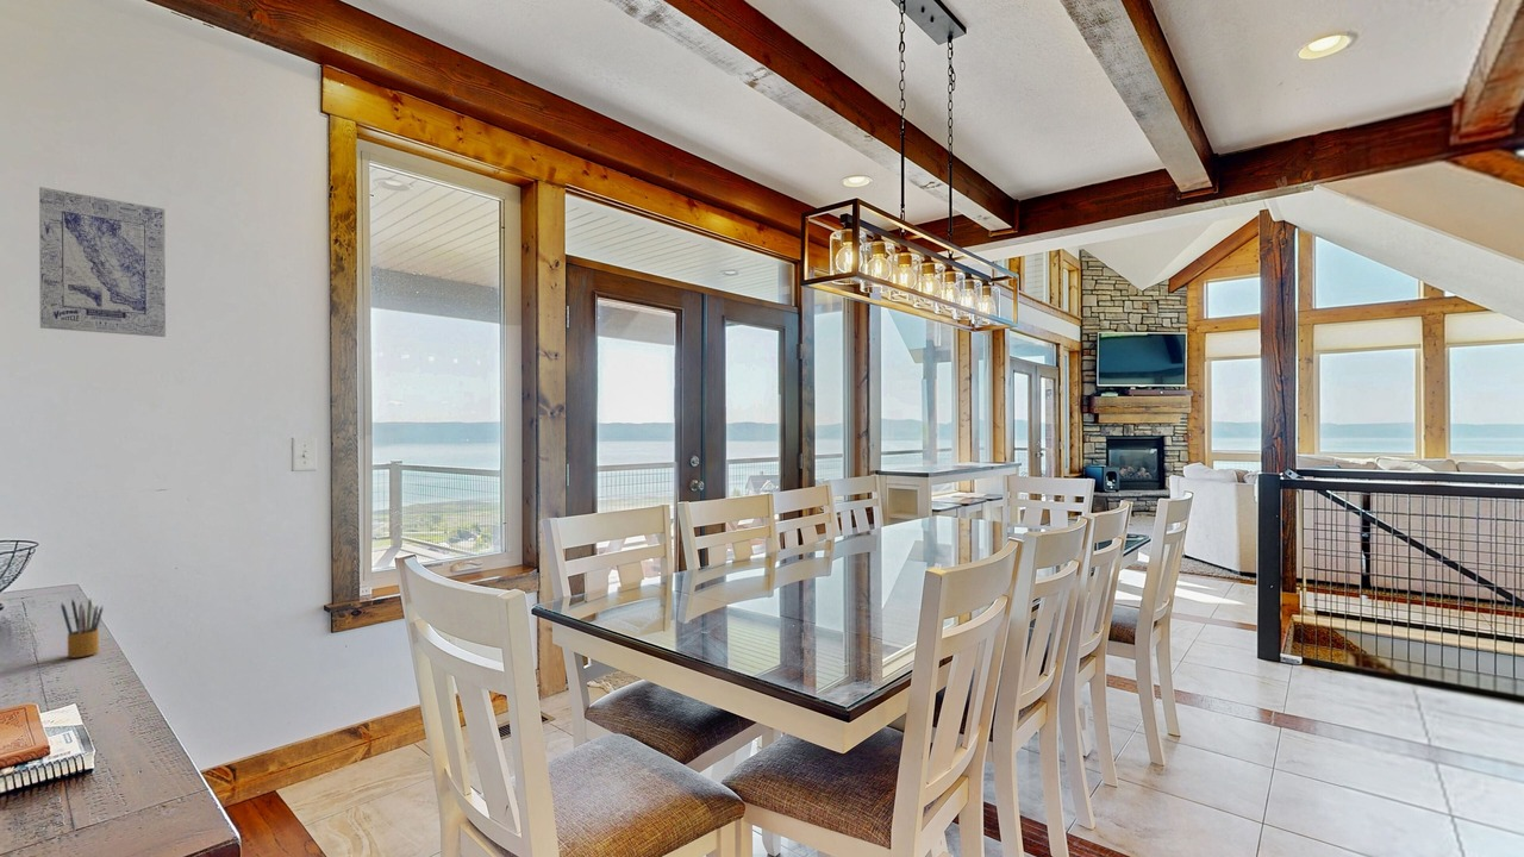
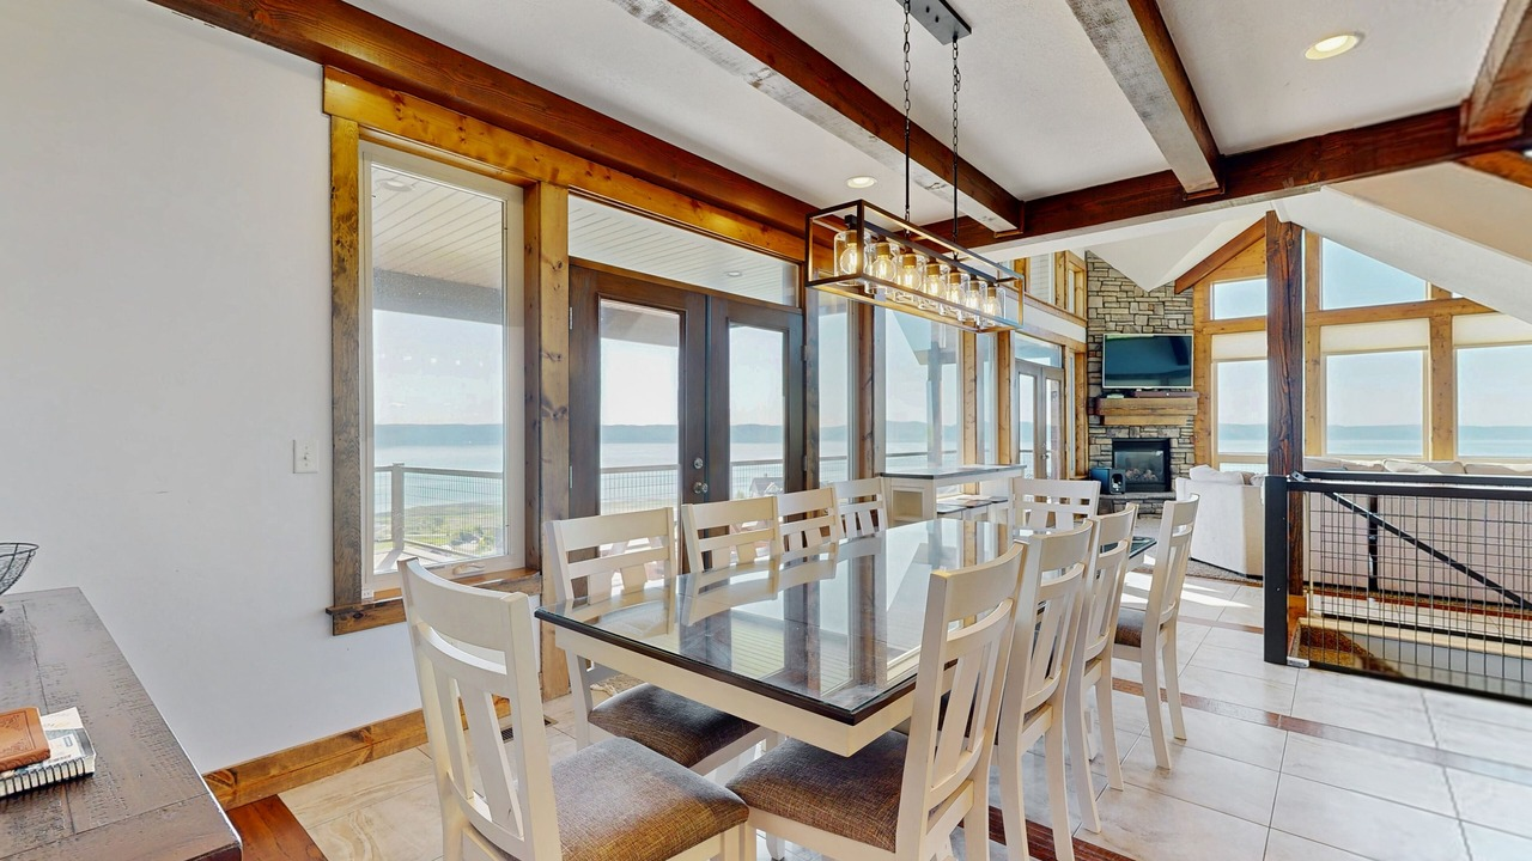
- pencil box [60,598,104,658]
- wall art [38,186,167,338]
